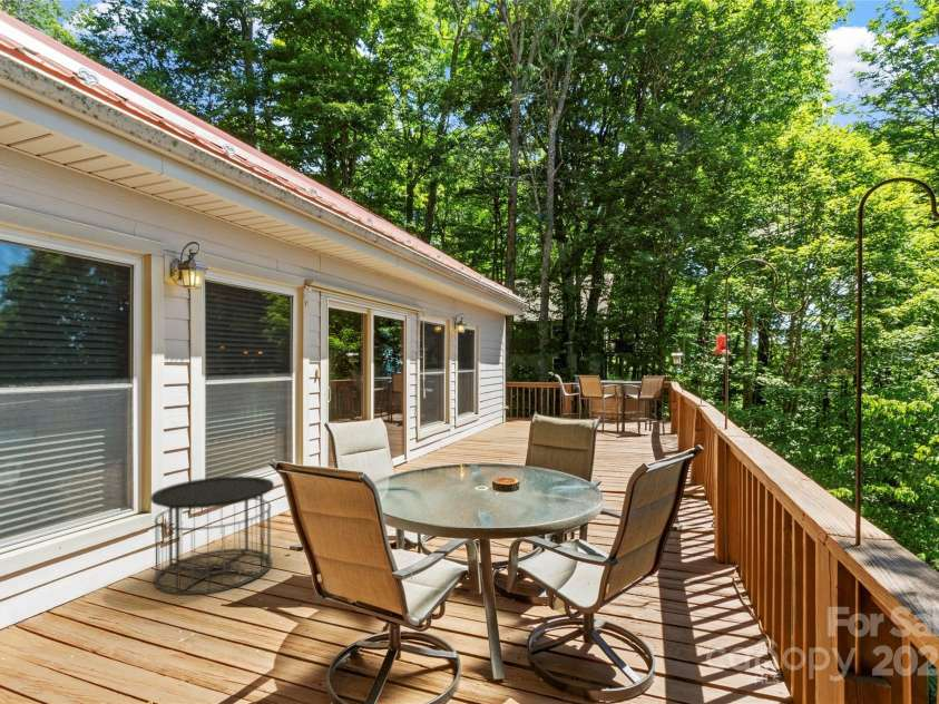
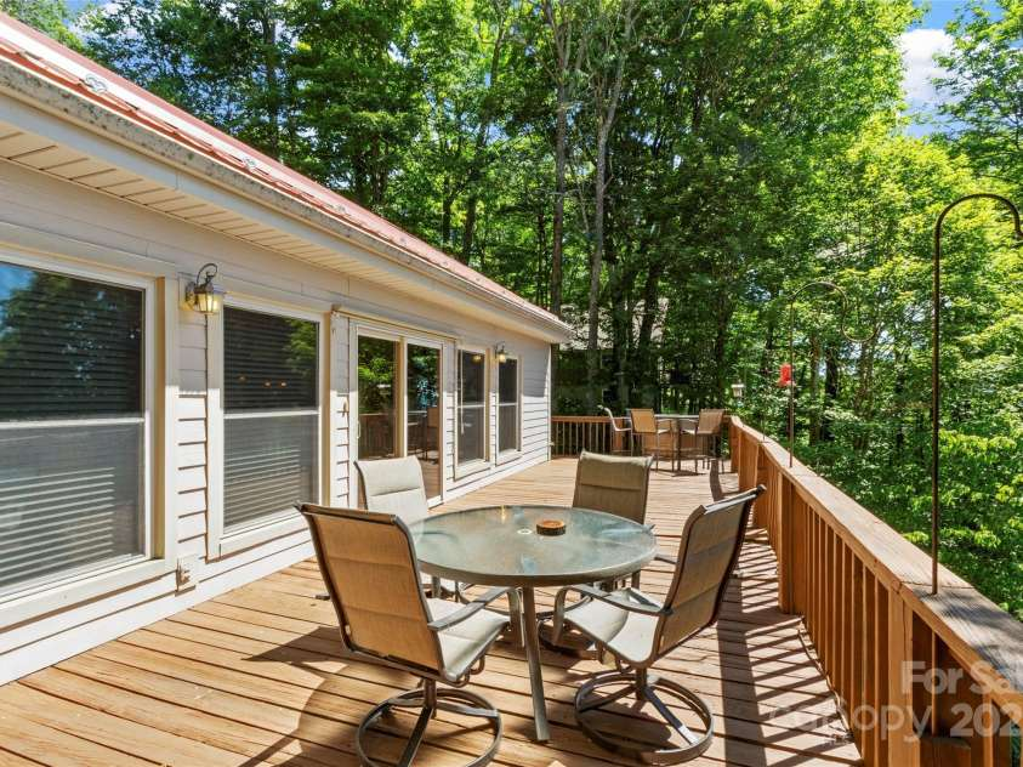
- side table [149,475,275,596]
